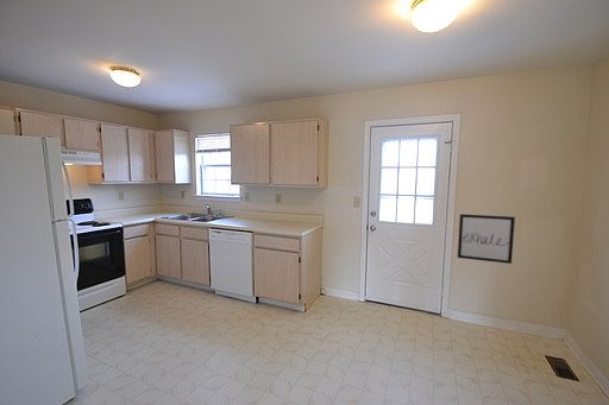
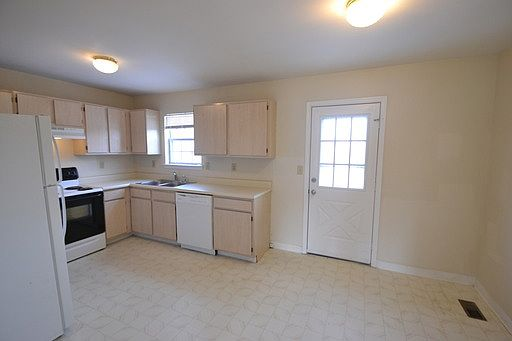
- wall art [457,213,516,265]
